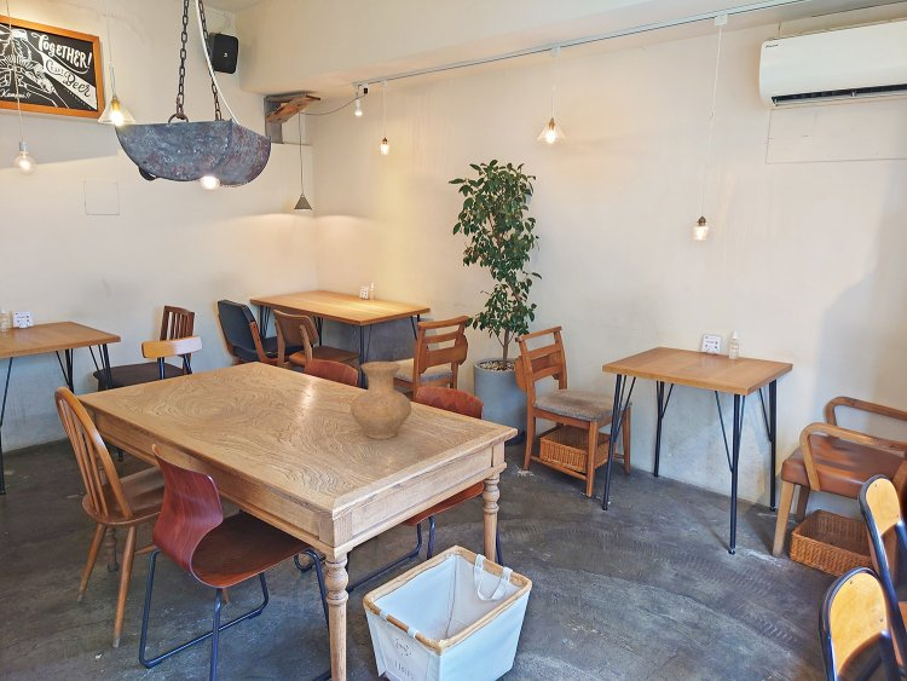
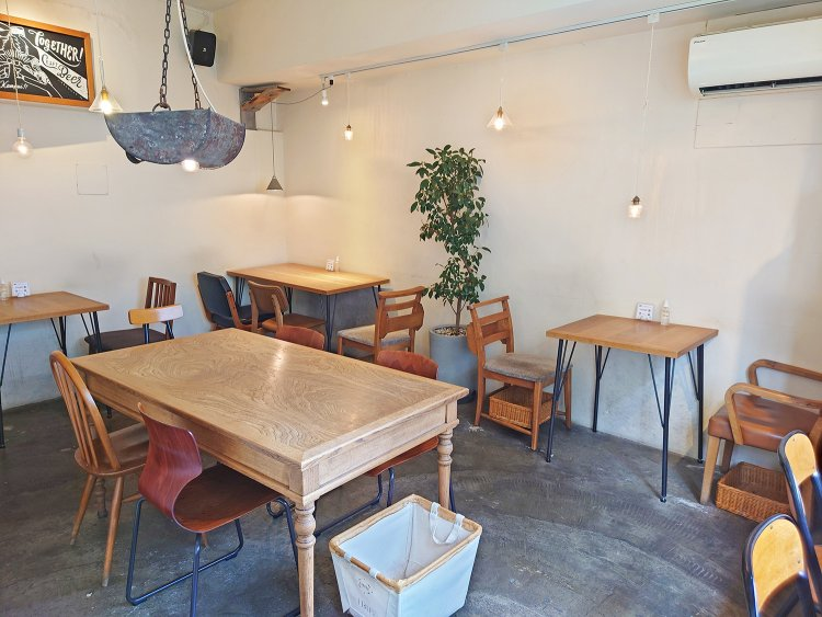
- vase [349,360,412,440]
